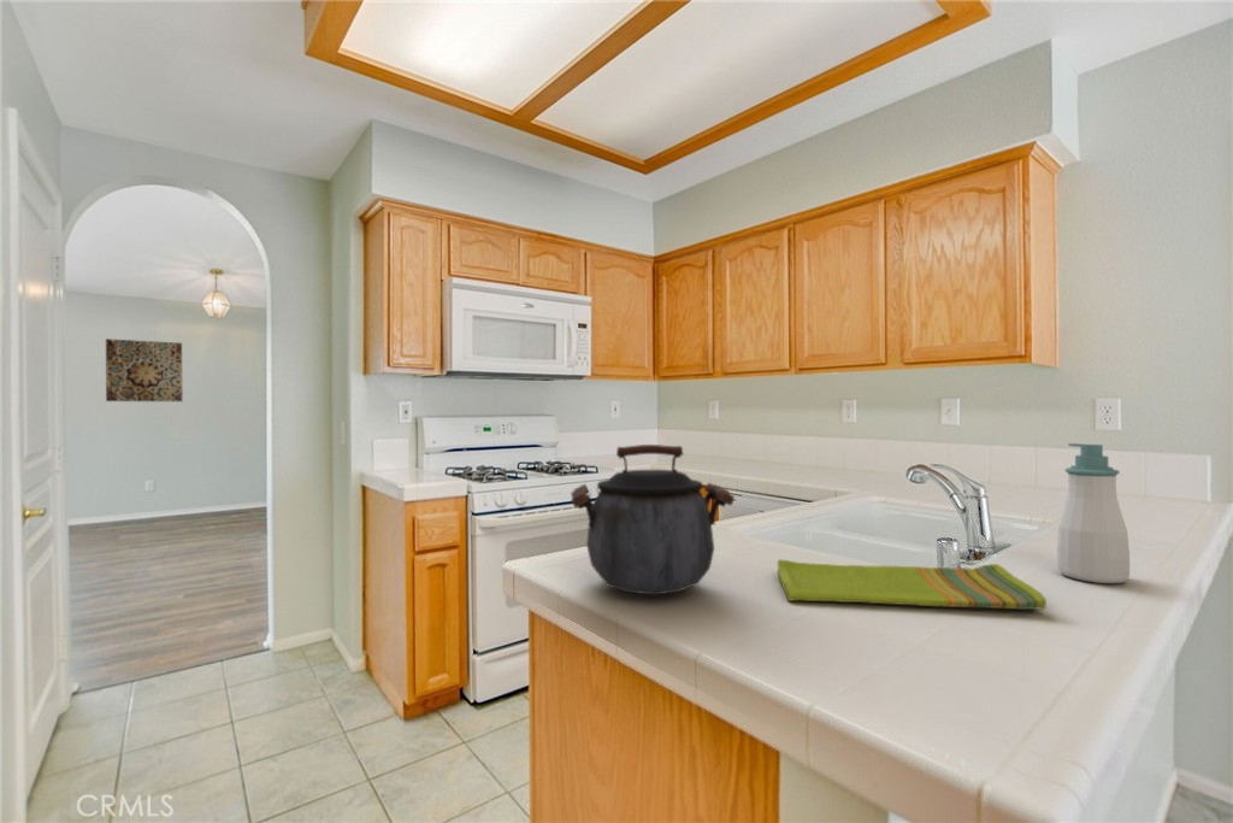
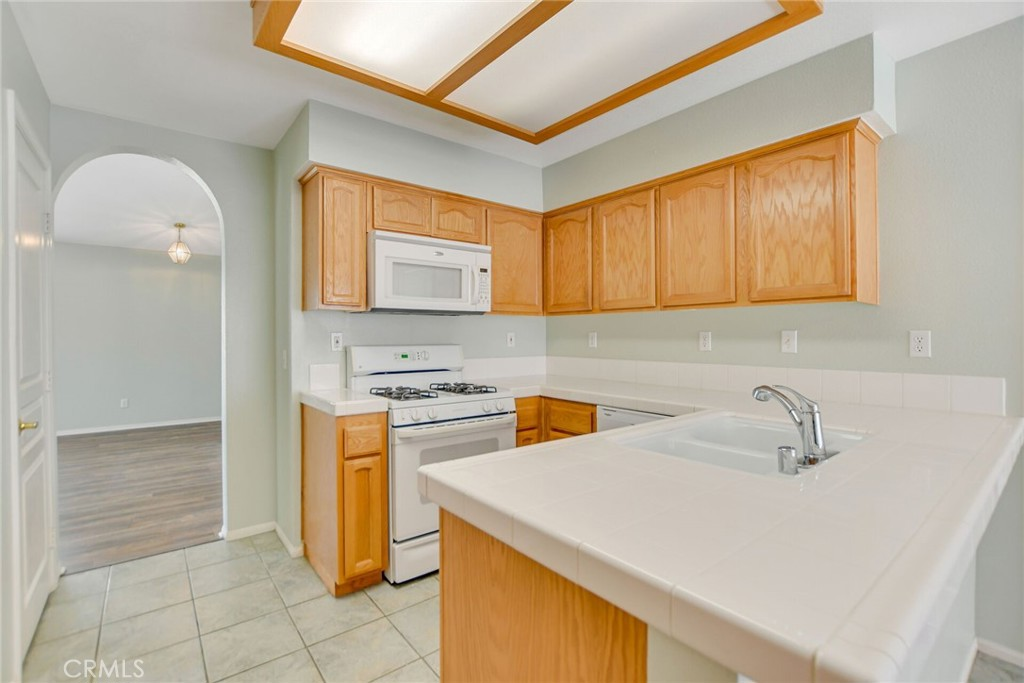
- wall art [105,337,184,402]
- soap bottle [1056,442,1131,584]
- kettle [570,443,736,596]
- dish towel [777,558,1048,611]
